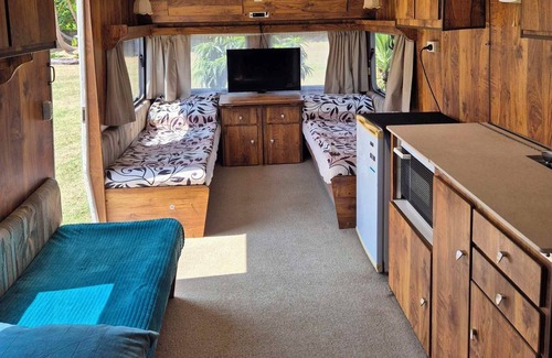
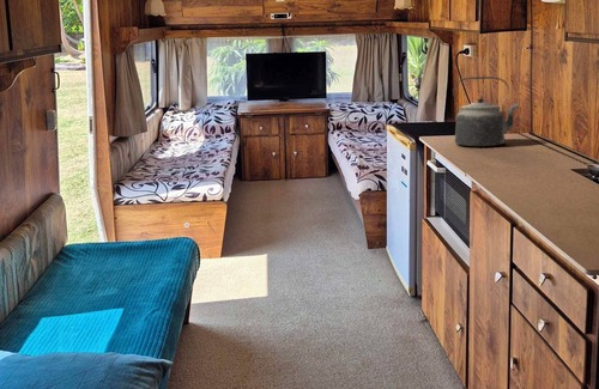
+ kettle [452,75,520,147]
